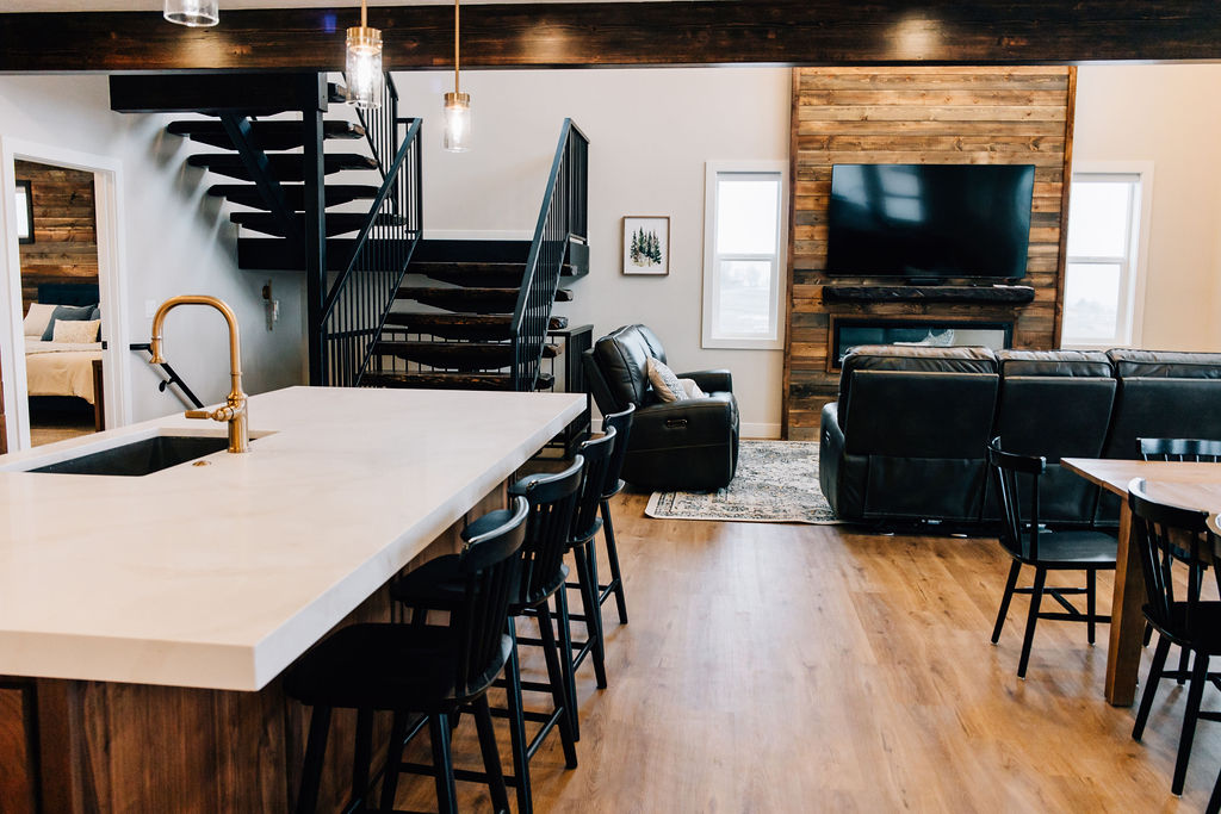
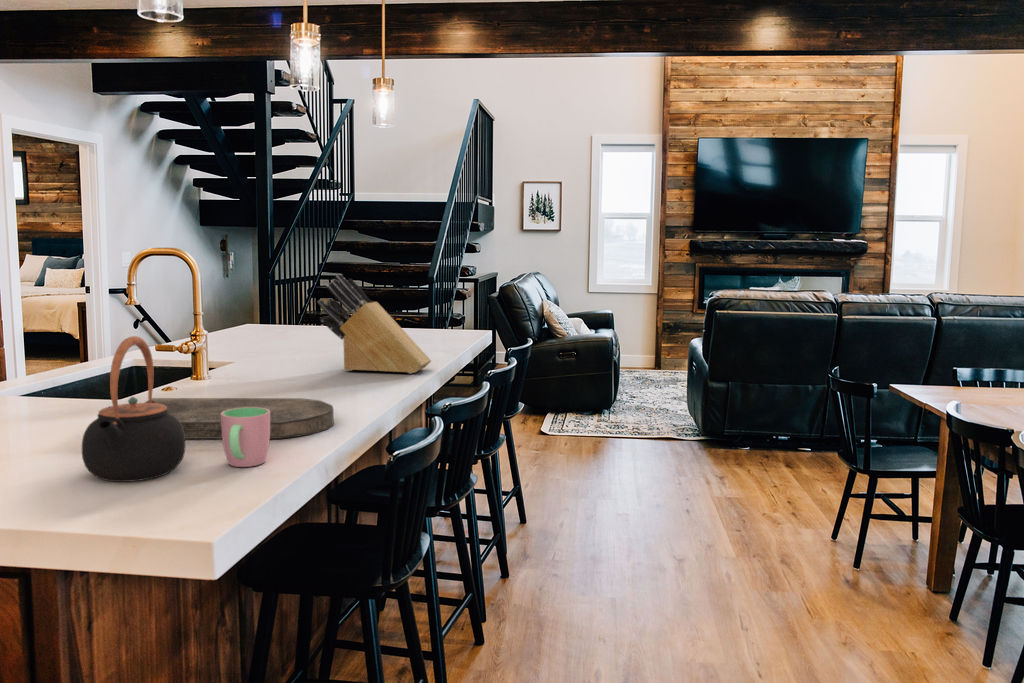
+ teapot [81,335,187,483]
+ cup [221,407,271,468]
+ cutting board [143,397,335,440]
+ knife block [316,273,432,375]
